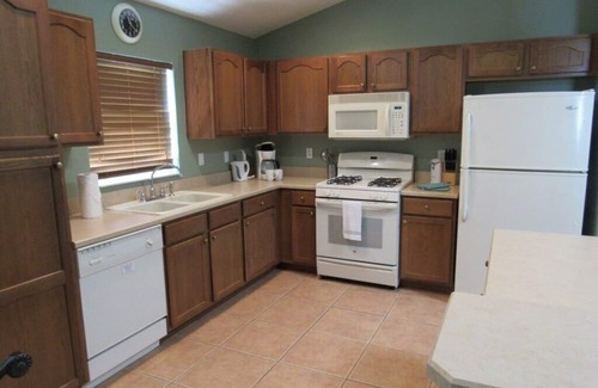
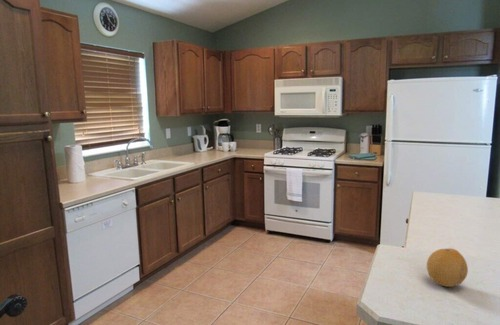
+ fruit [426,247,469,288]
